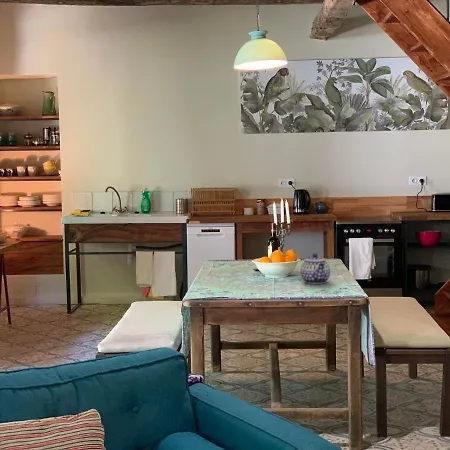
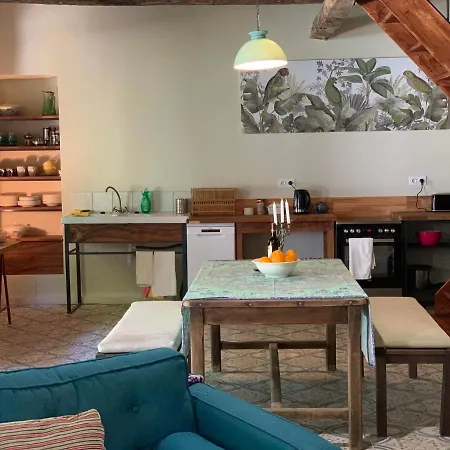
- teapot [299,253,331,285]
